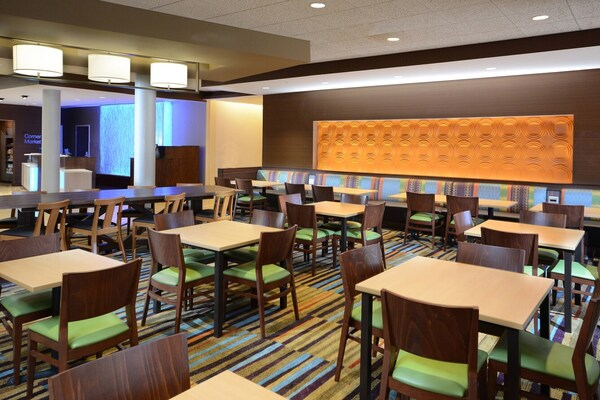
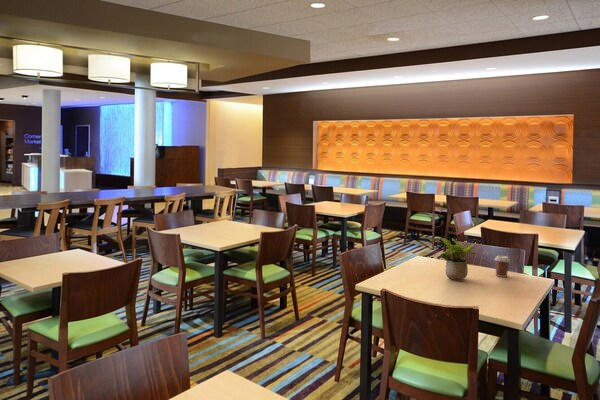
+ potted plant [436,237,477,280]
+ coffee cup [493,255,511,278]
